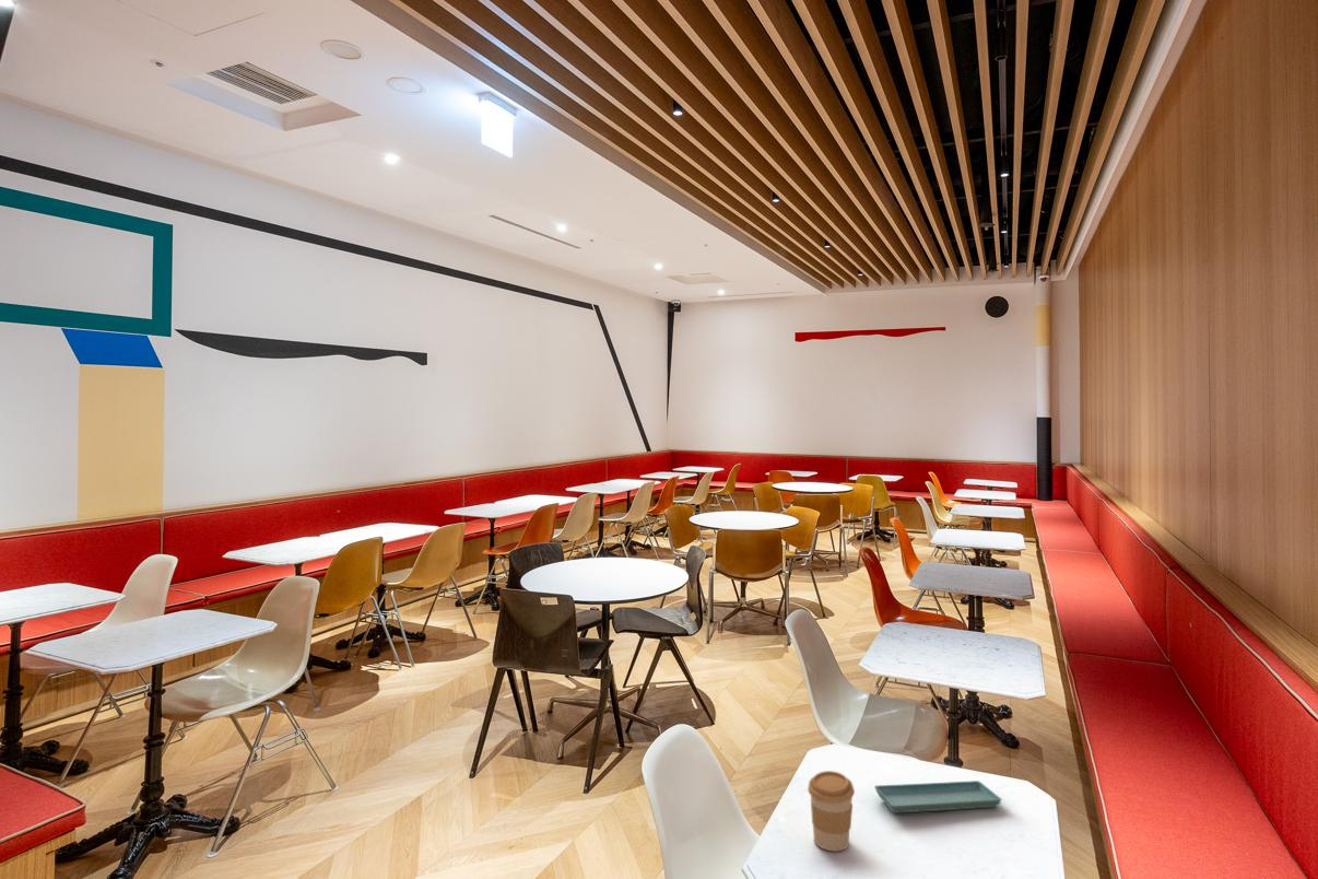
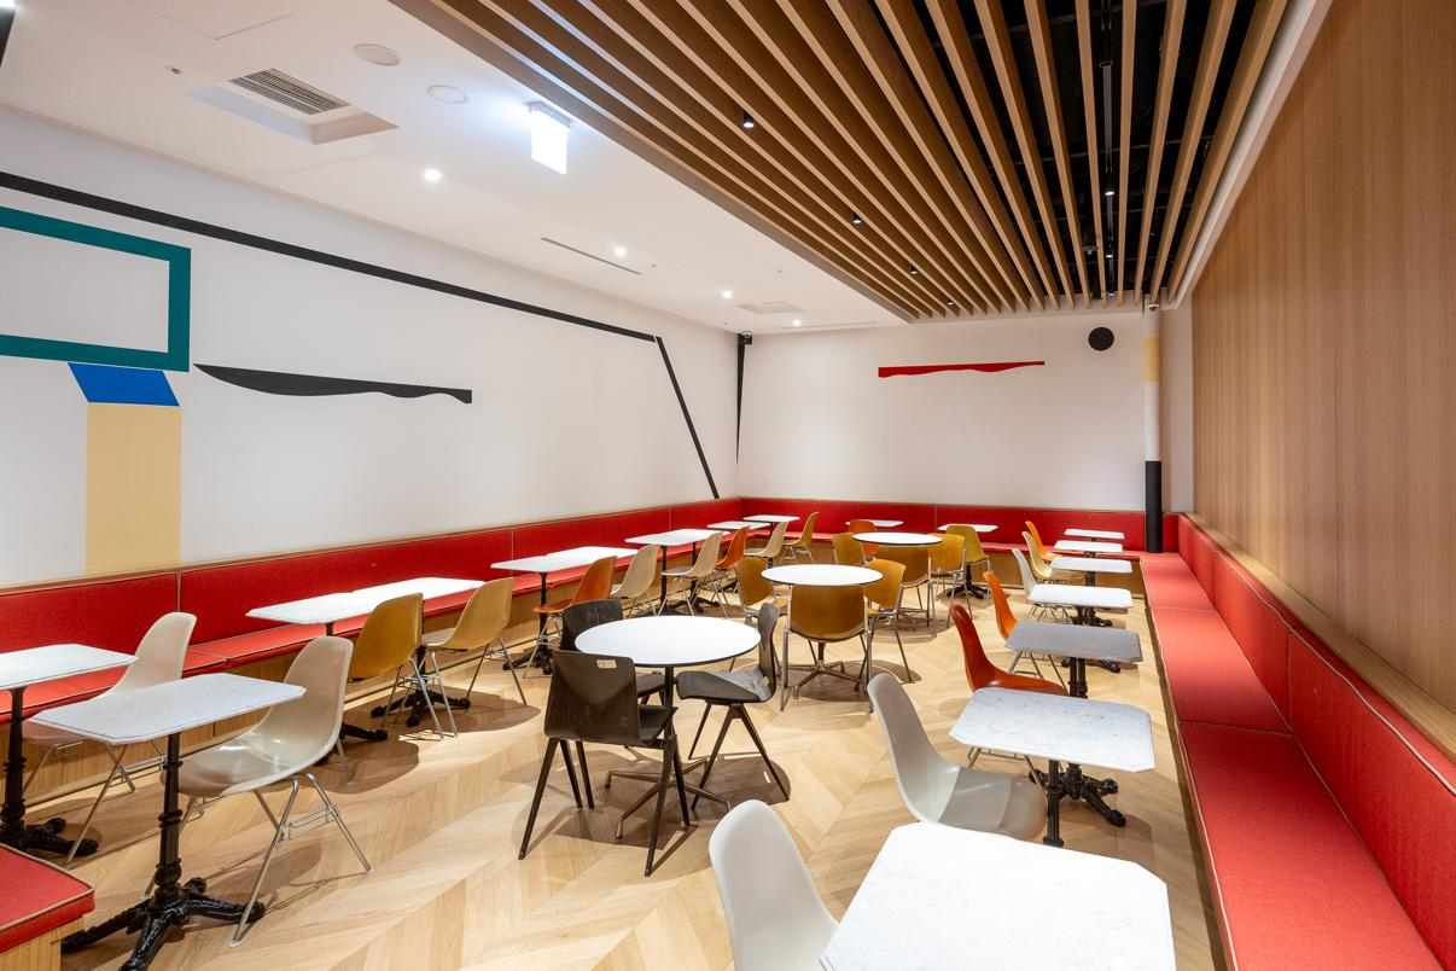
- saucer [873,780,1003,813]
- coffee cup [807,770,856,853]
